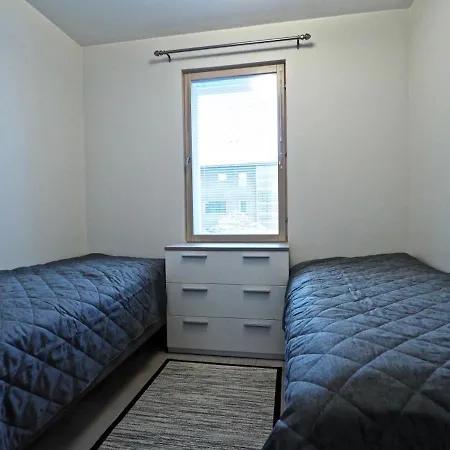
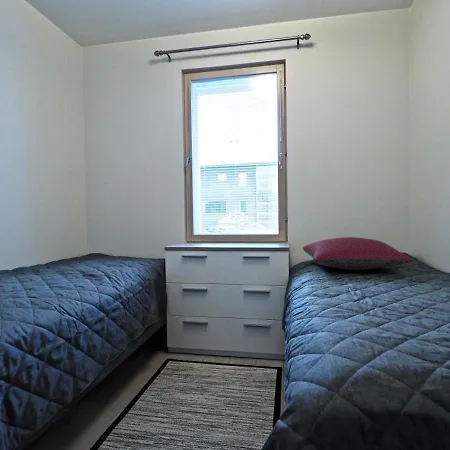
+ pillow [302,236,414,271]
